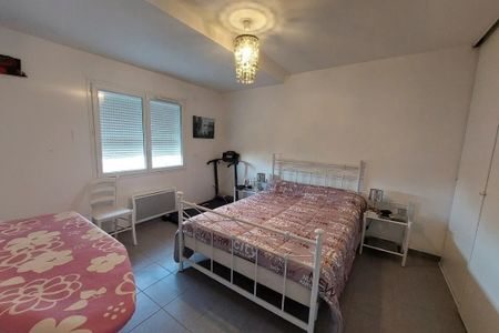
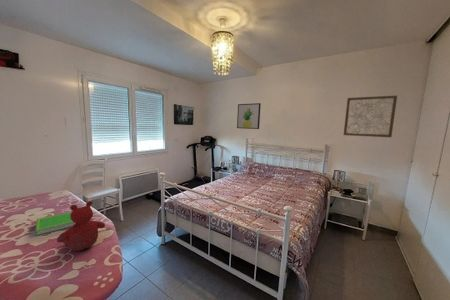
+ wall art [343,95,398,138]
+ stuffed bear [56,200,106,252]
+ wall art [236,102,262,130]
+ book [35,211,75,237]
